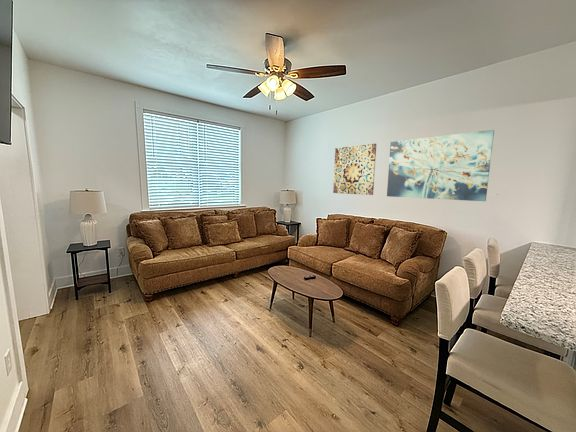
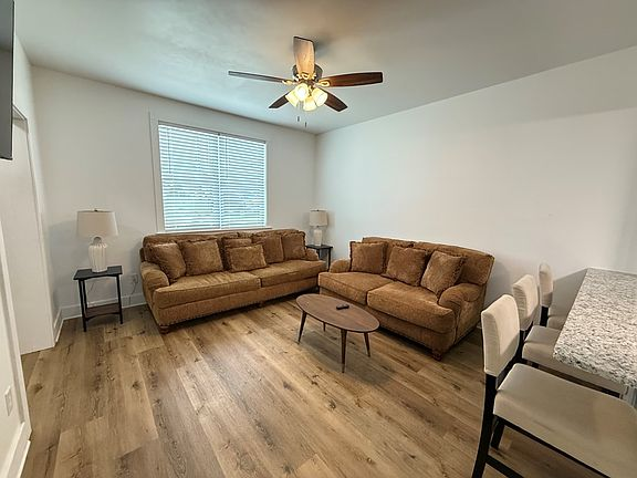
- wall art [332,143,377,196]
- wall art [386,129,495,202]
